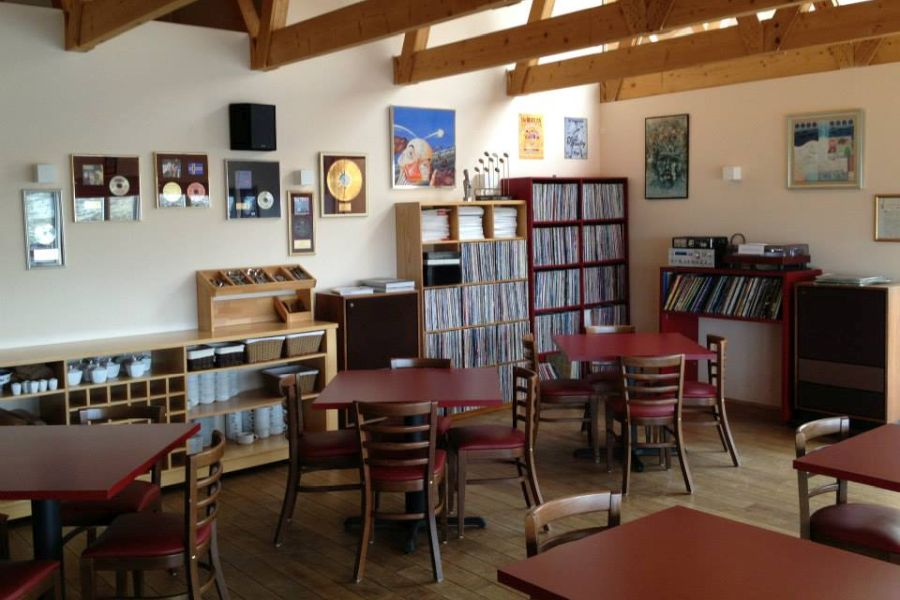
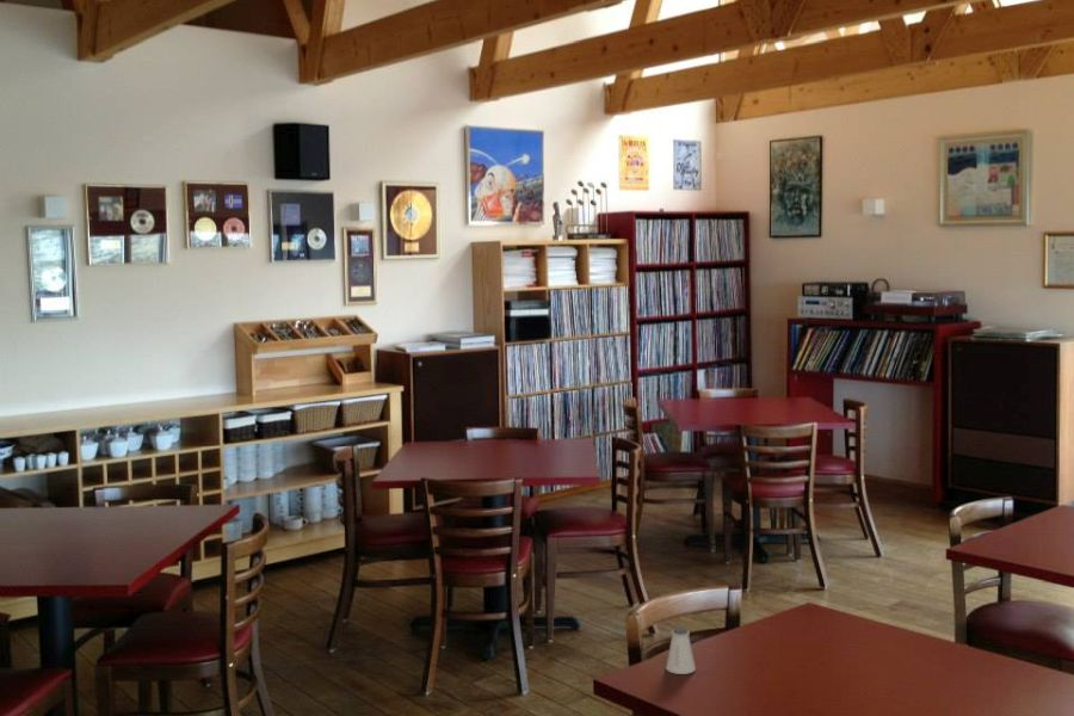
+ saltshaker [665,625,697,675]
